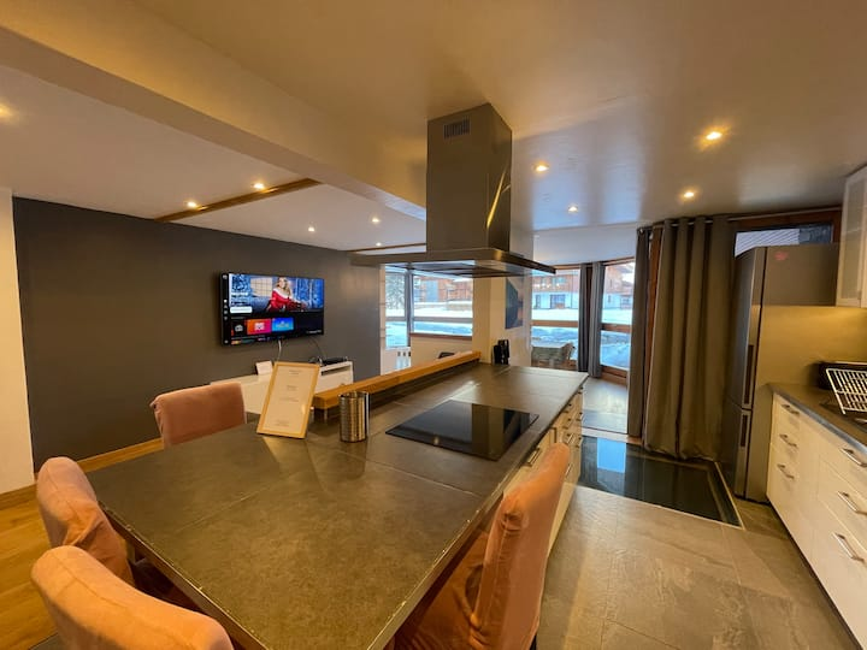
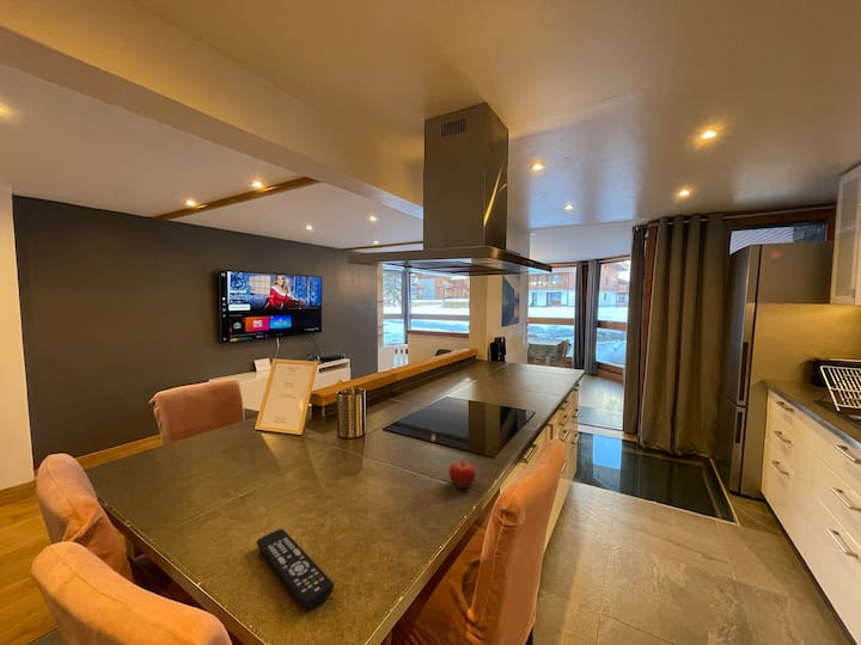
+ remote control [256,528,335,610]
+ fruit [448,460,477,489]
